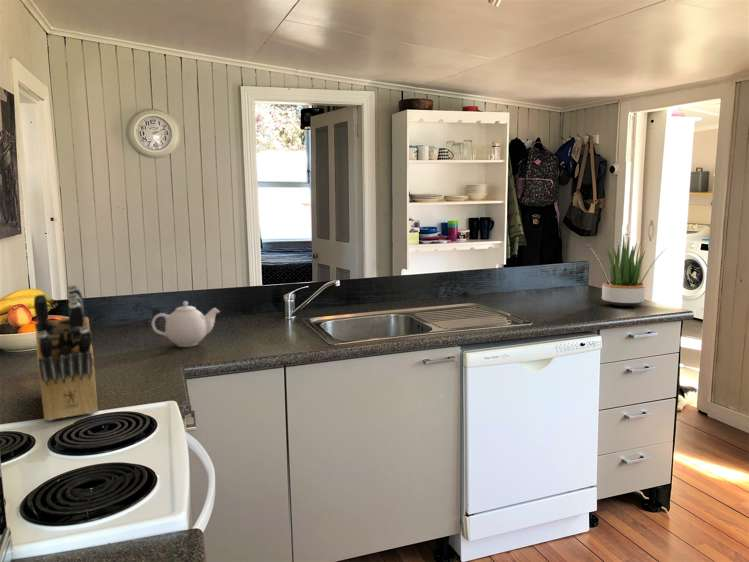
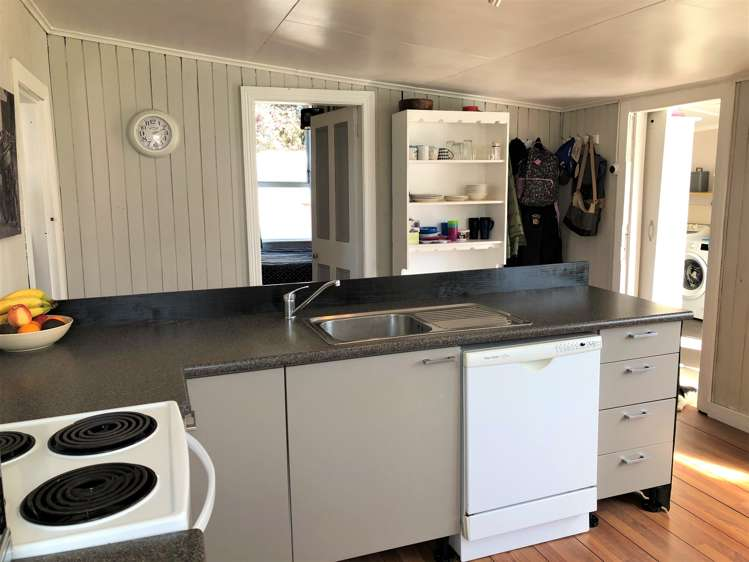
- knife block [33,283,99,422]
- teapot [151,300,221,348]
- potted plant [587,234,668,308]
